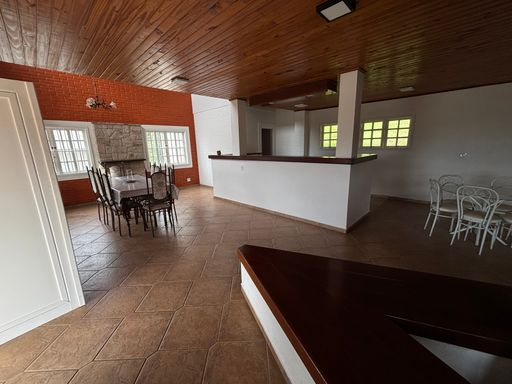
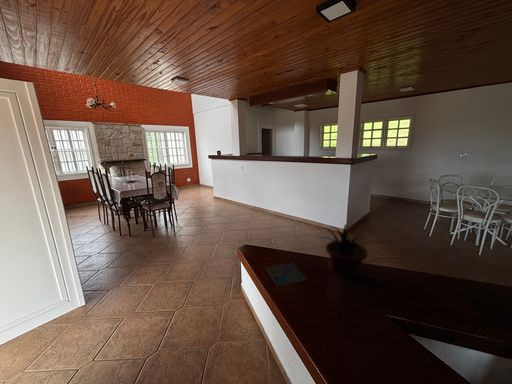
+ drink coaster [265,262,308,287]
+ potted plant [317,223,368,278]
